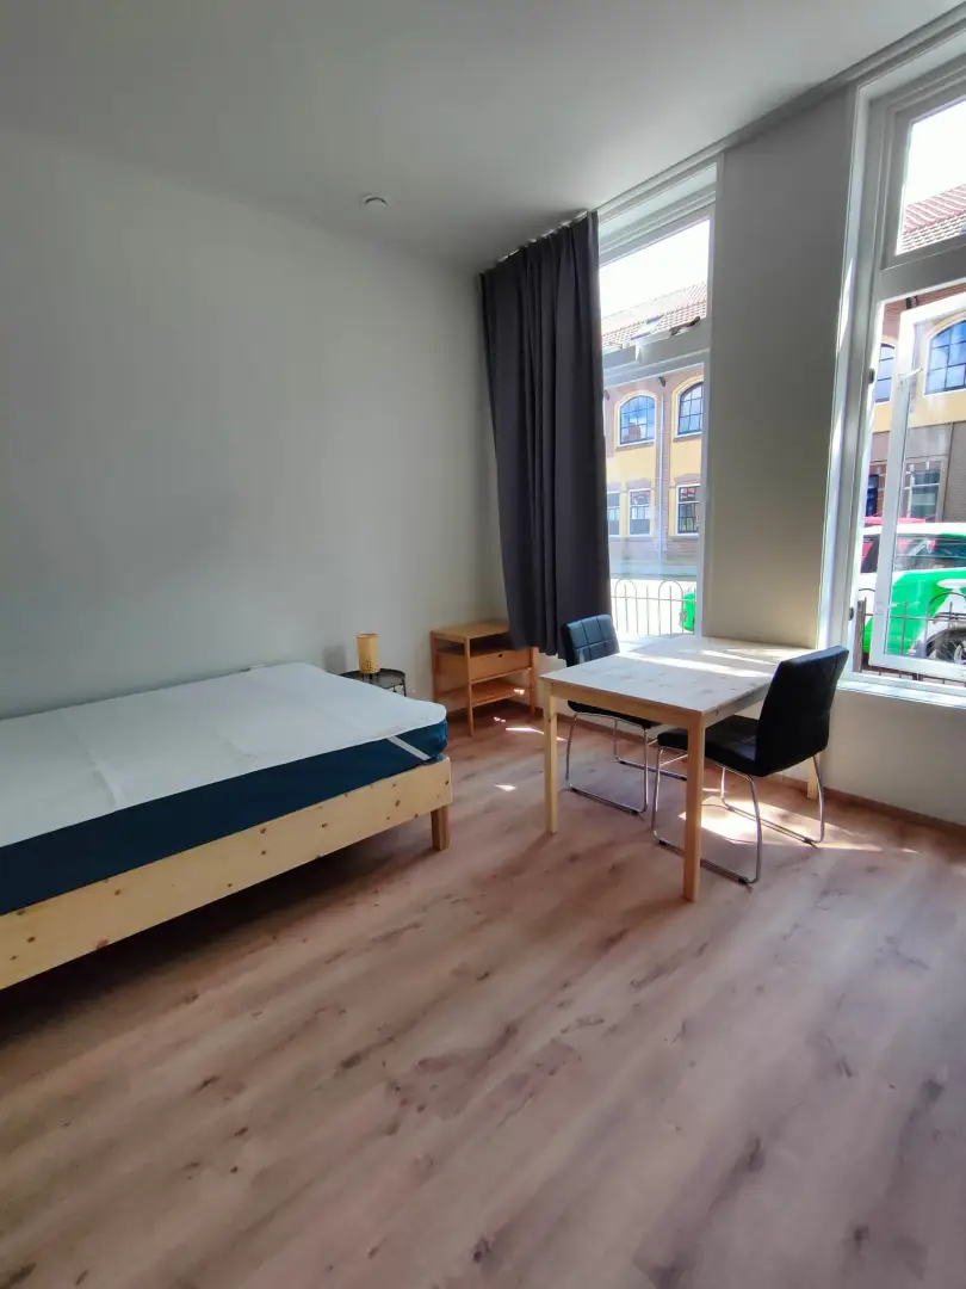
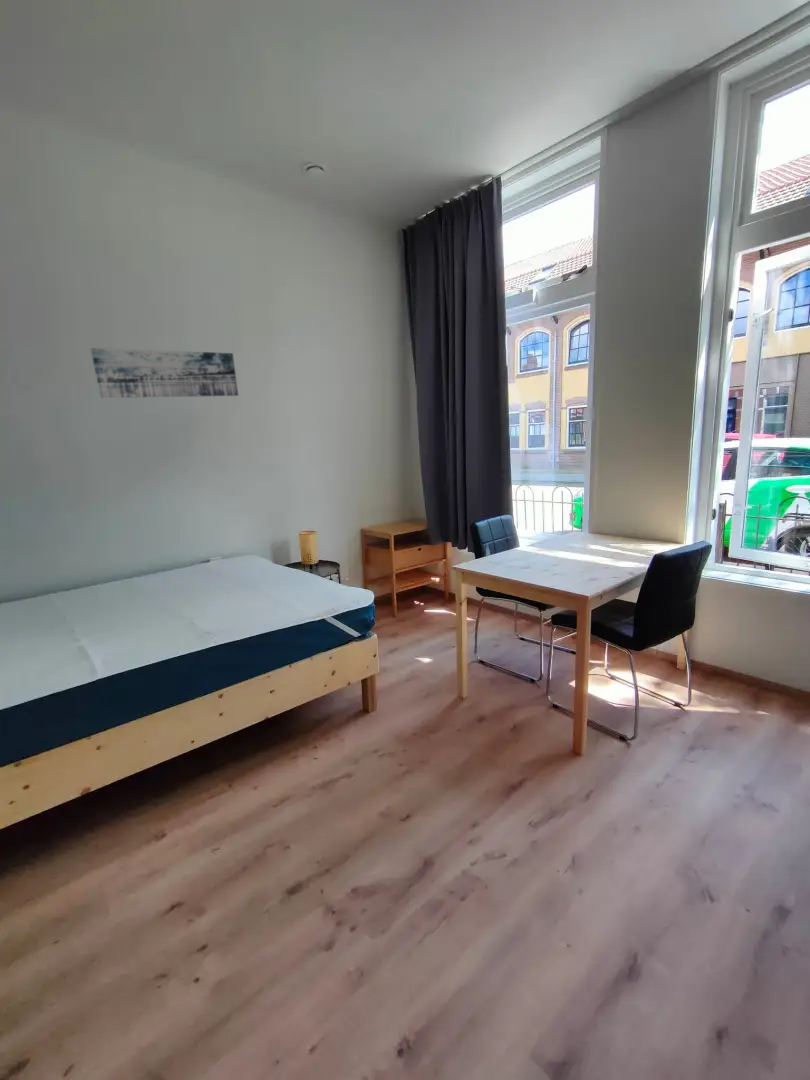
+ wall art [90,347,239,399]
